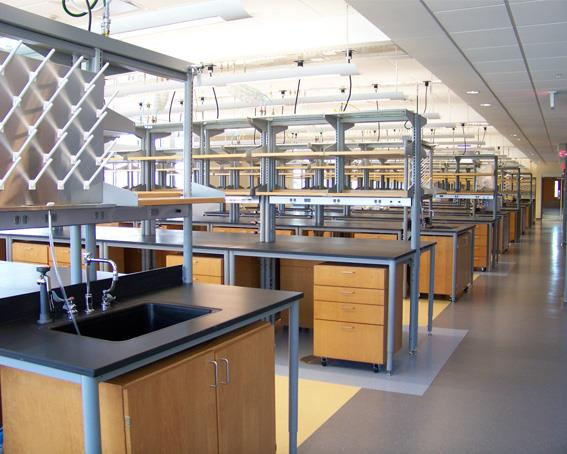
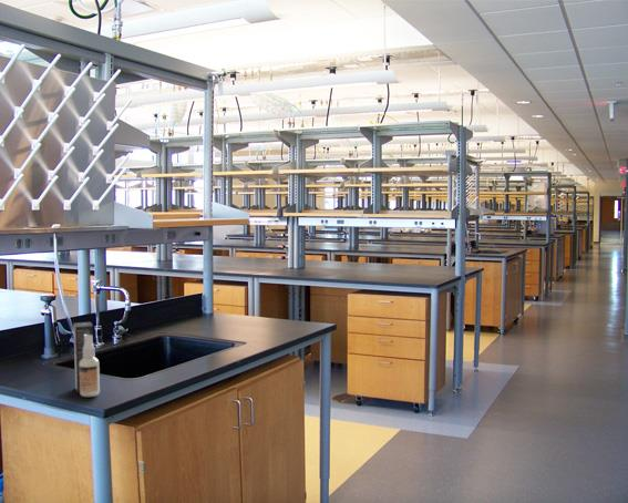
+ spray bottle [72,321,101,398]
